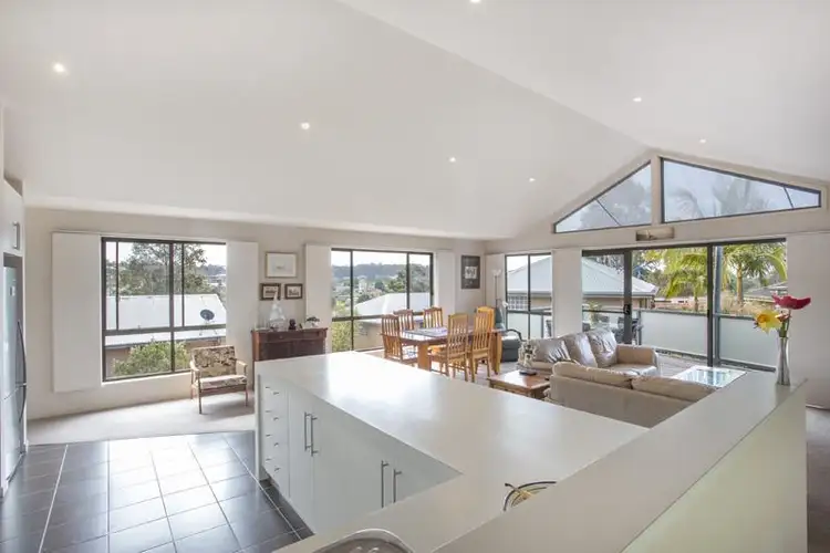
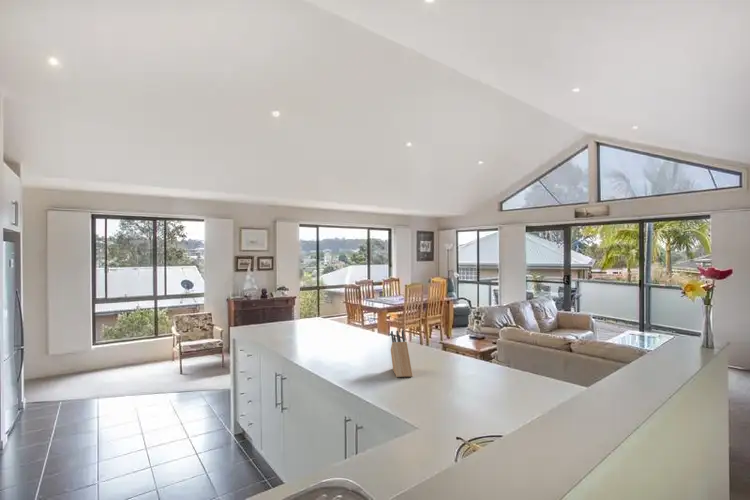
+ knife block [390,329,413,378]
